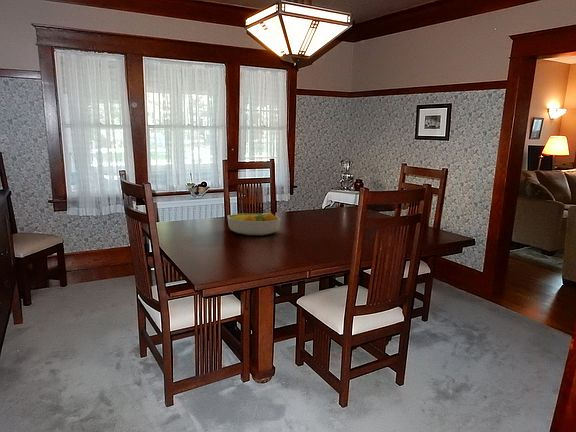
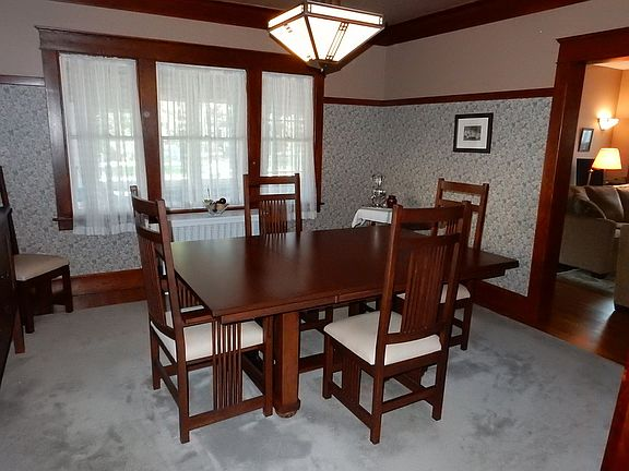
- fruit bowl [226,211,282,236]
